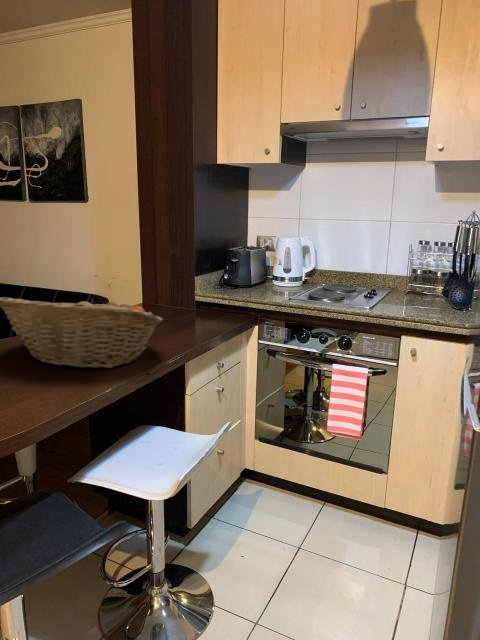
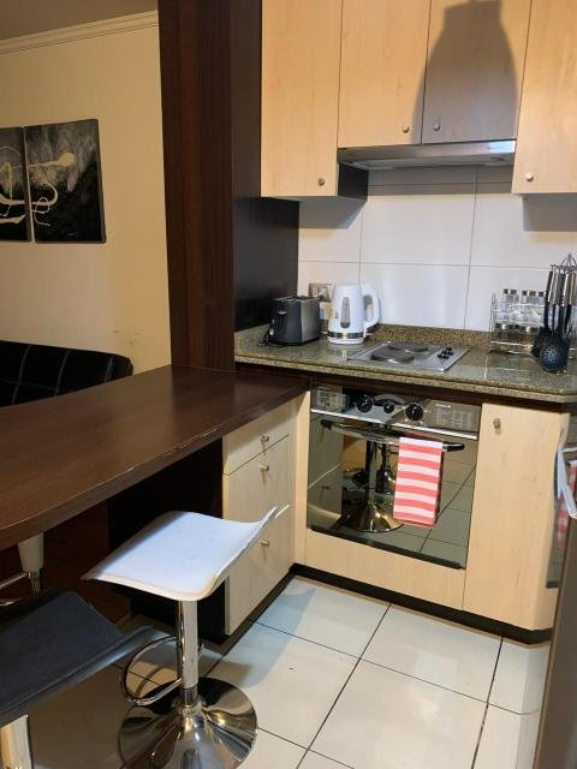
- fruit basket [0,293,164,370]
